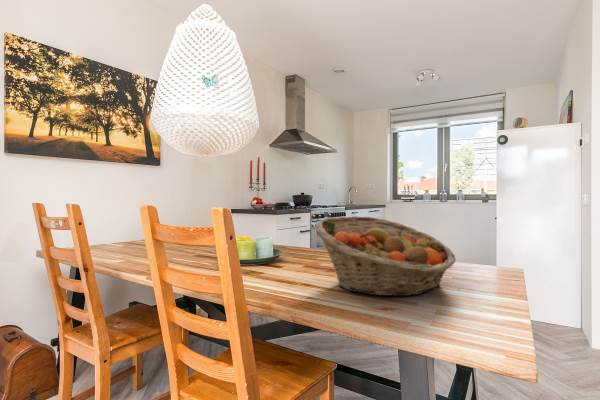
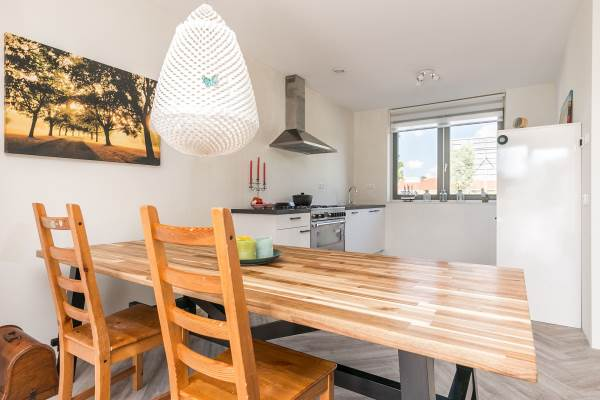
- fruit basket [314,215,457,297]
